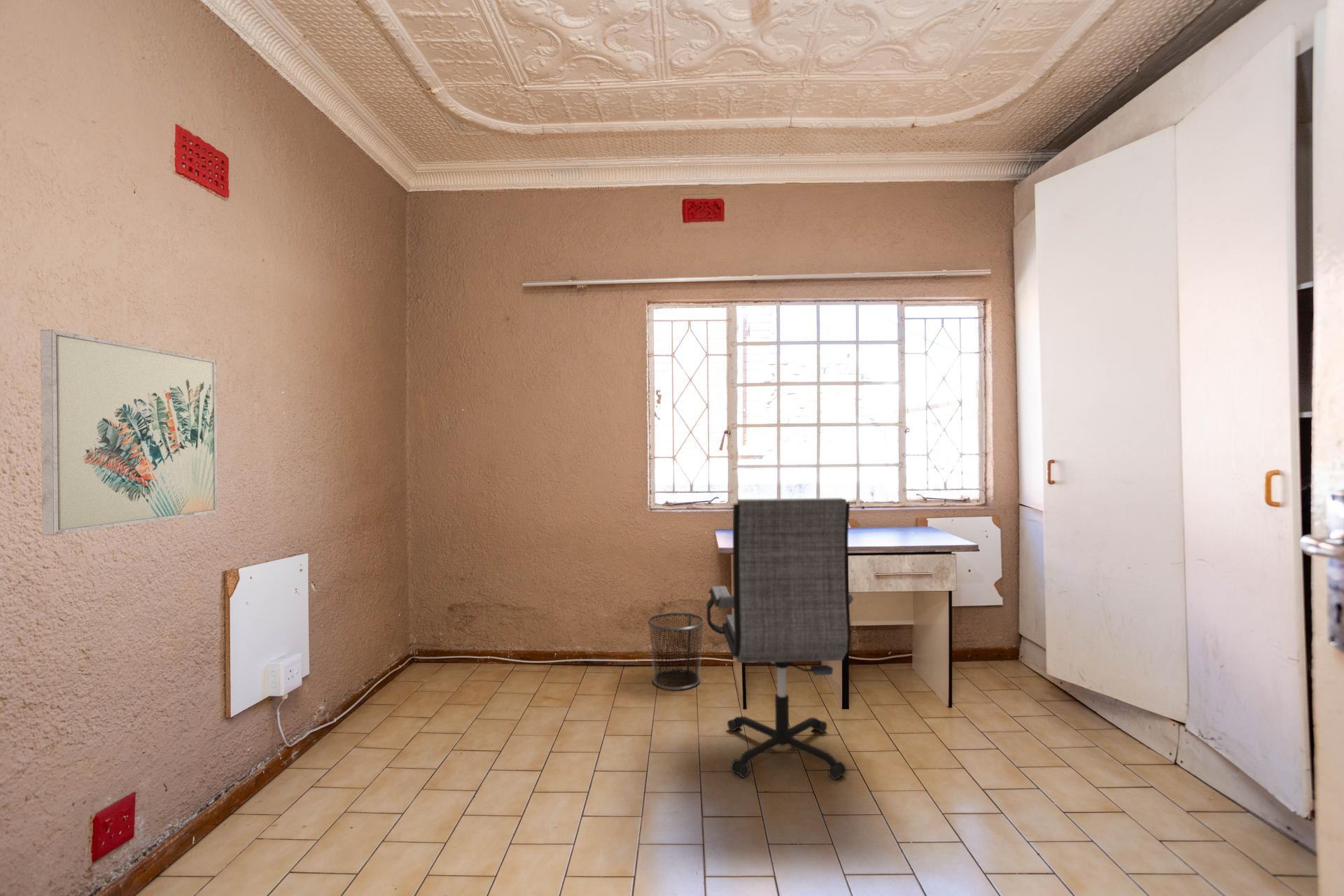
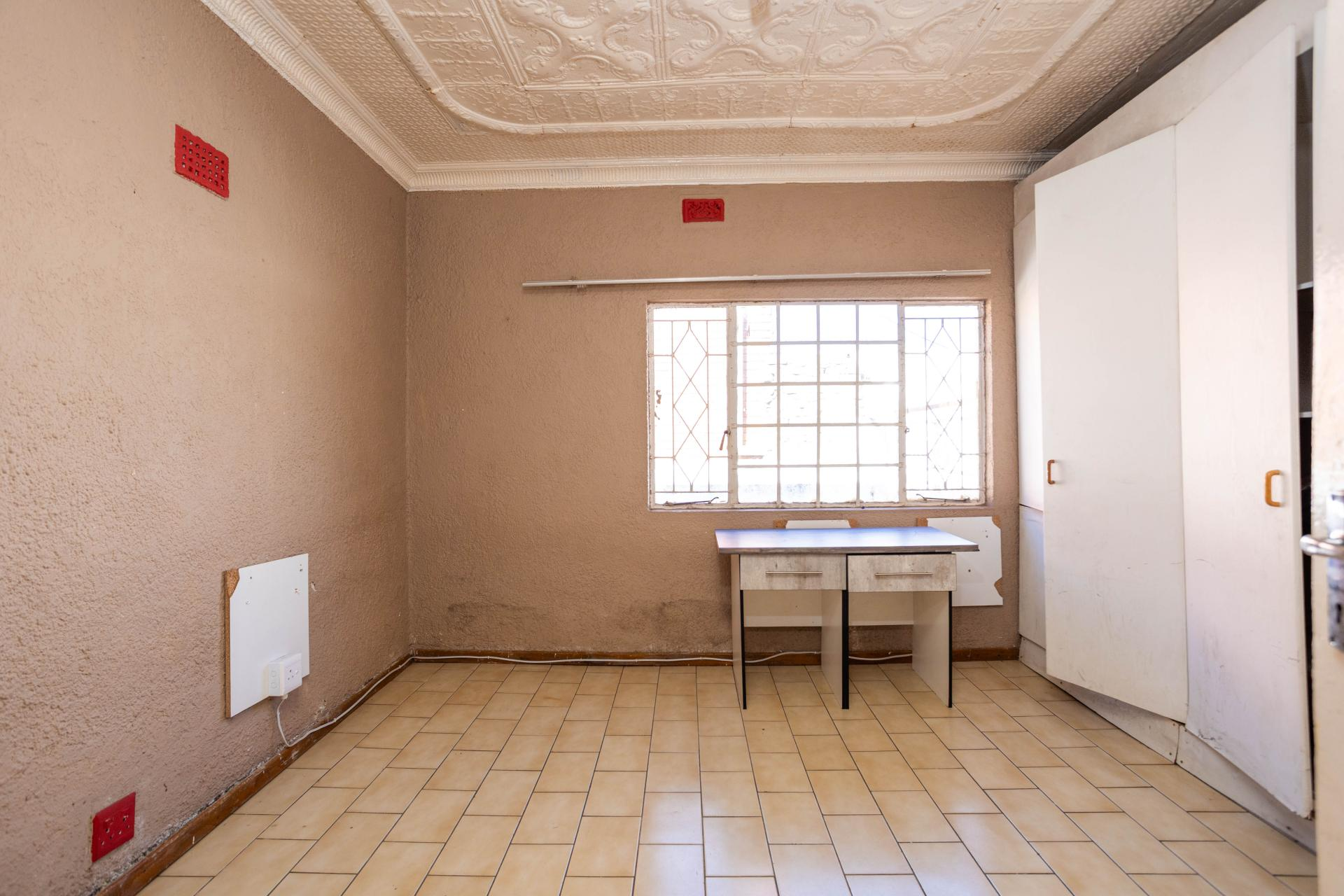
- waste bin [647,612,705,691]
- wall art [40,329,218,535]
- office chair [706,497,854,780]
